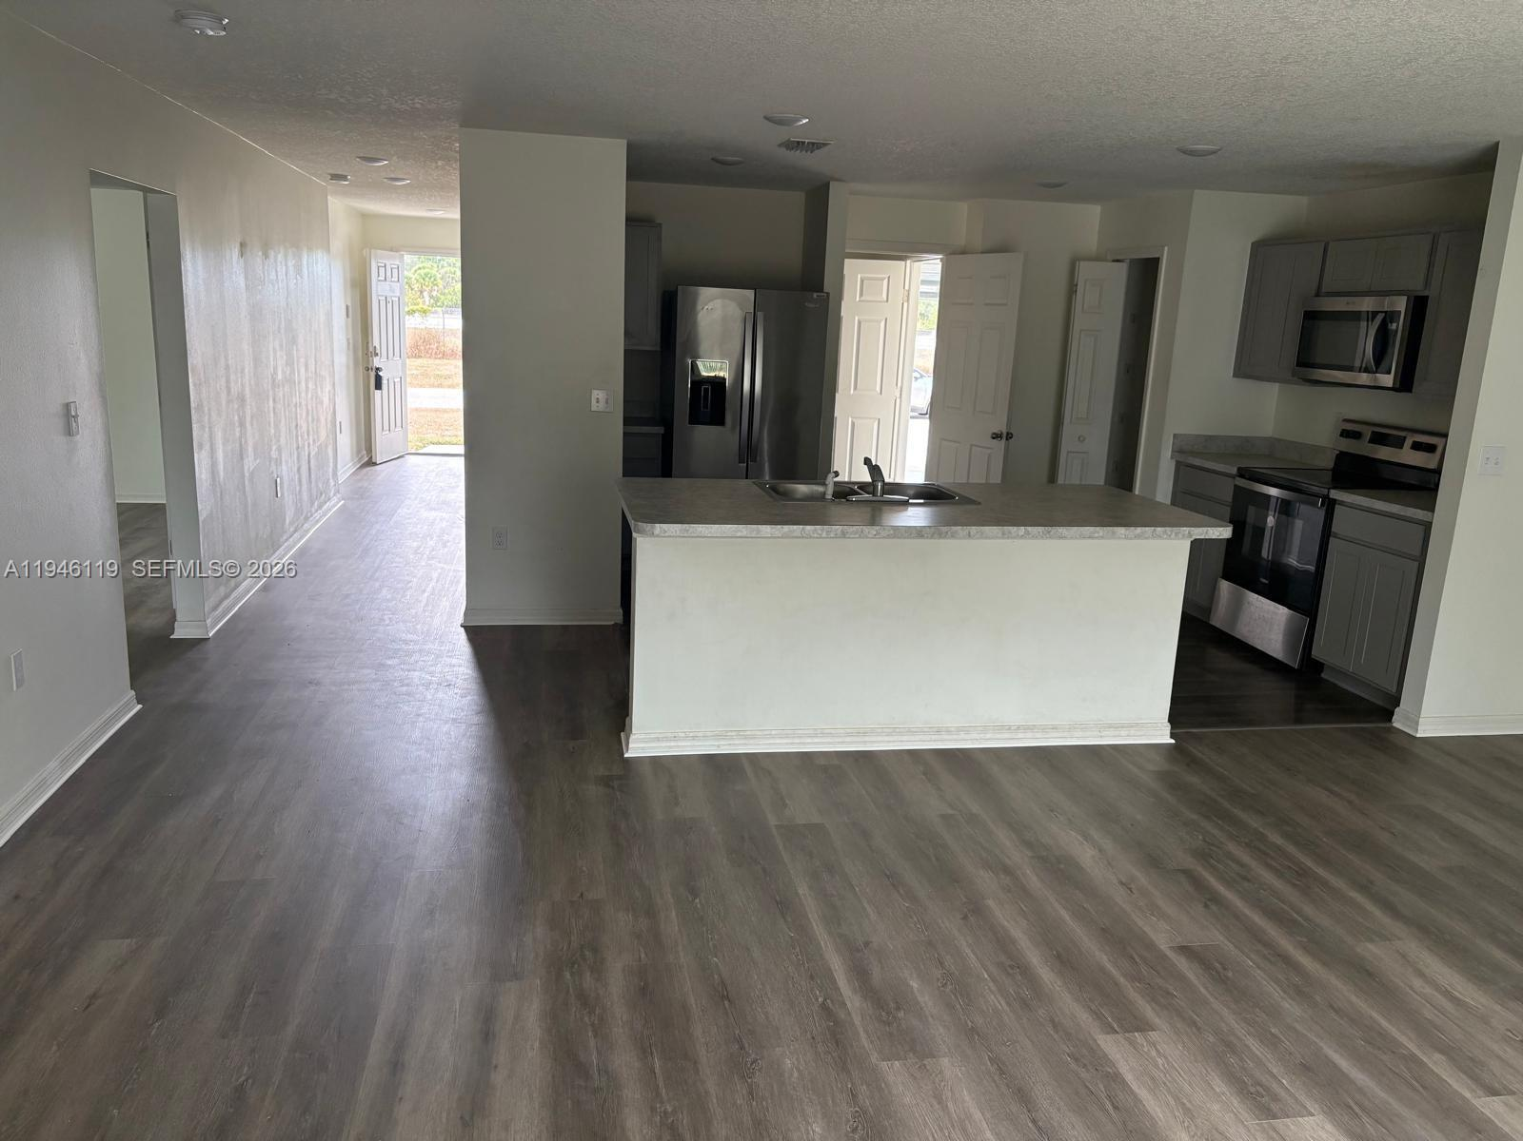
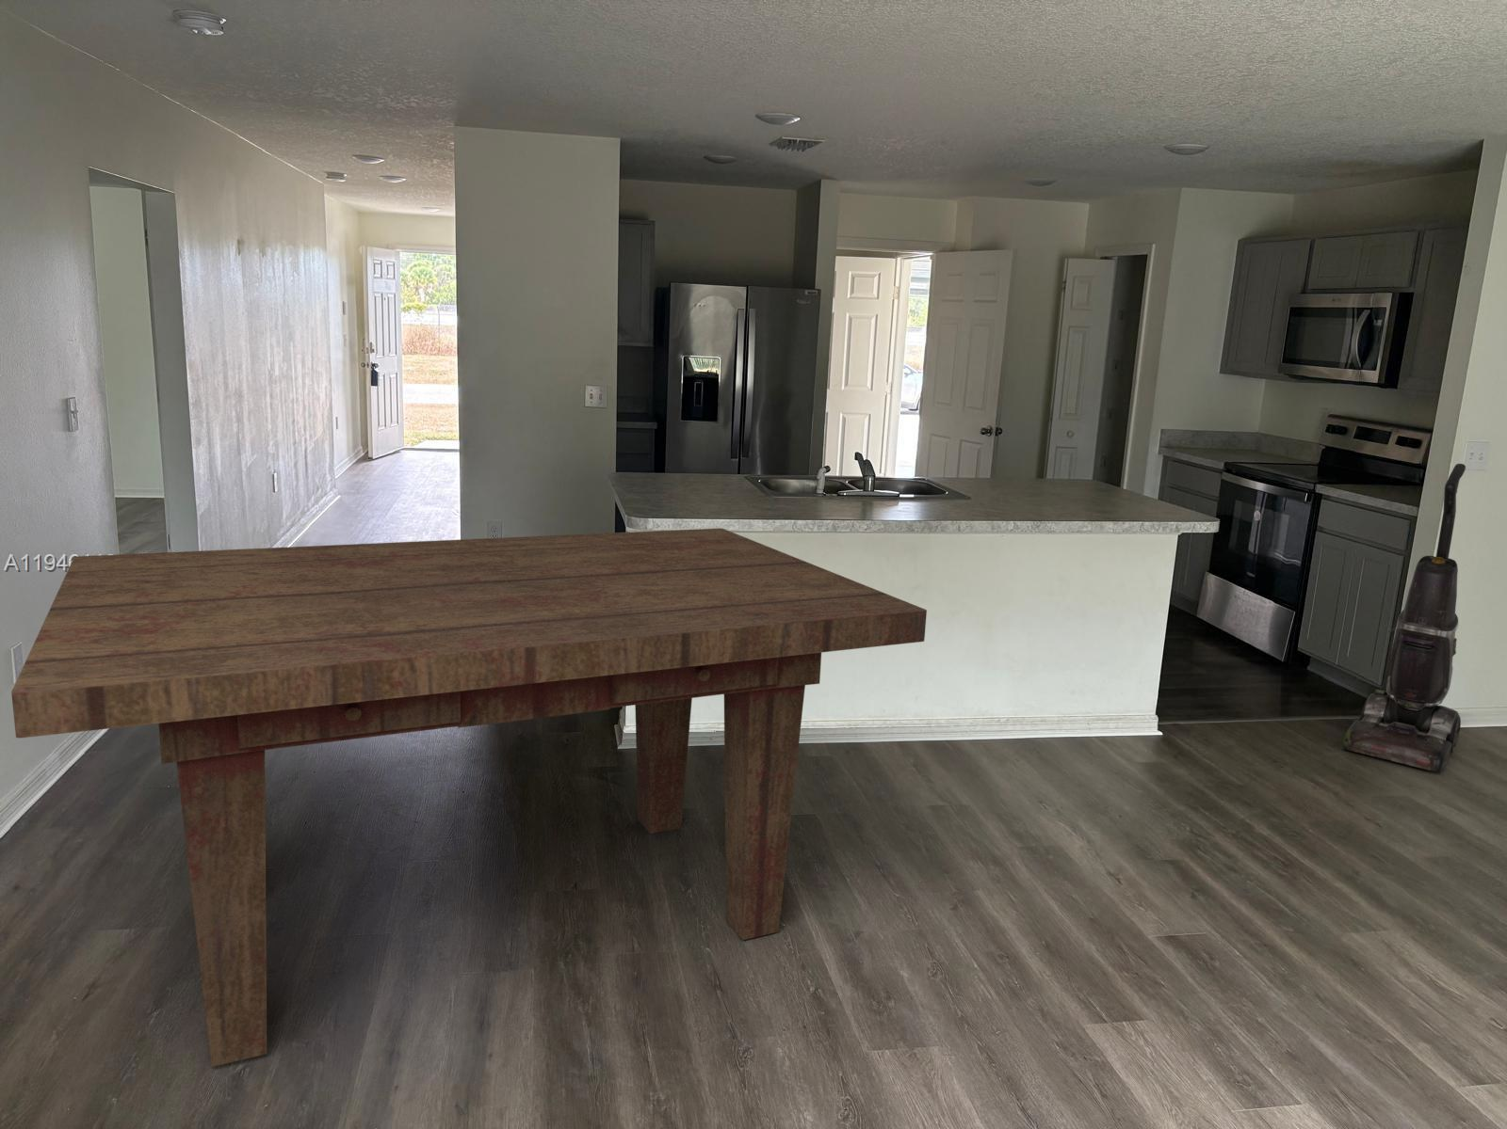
+ dining table [11,527,928,1067]
+ vacuum cleaner [1342,463,1467,773]
